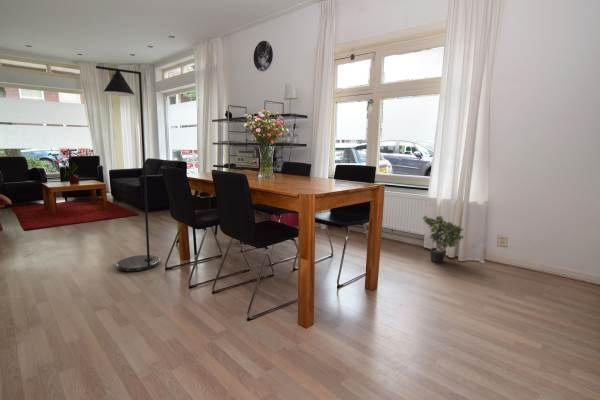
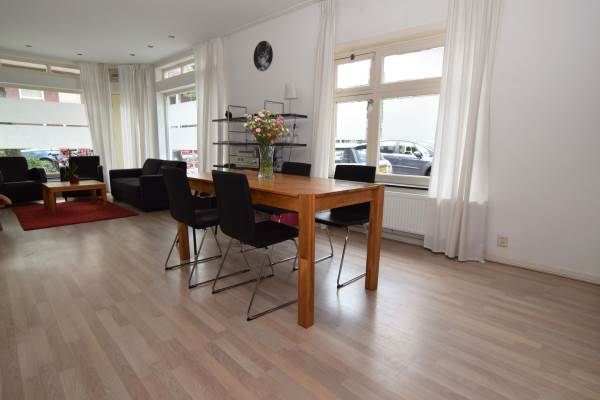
- floor lamp [95,65,161,272]
- potted plant [421,215,465,264]
